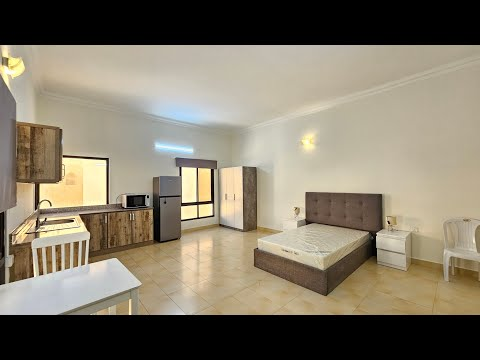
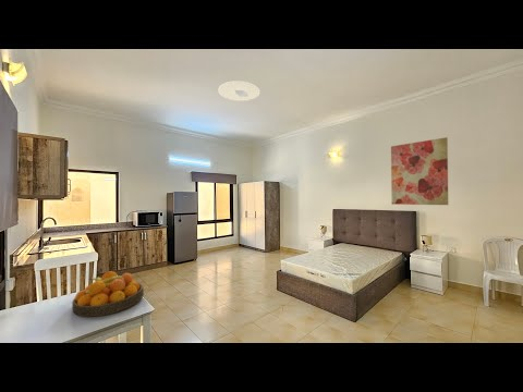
+ wall art [390,136,449,206]
+ fruit bowl [71,270,145,318]
+ ceiling light [217,79,262,102]
